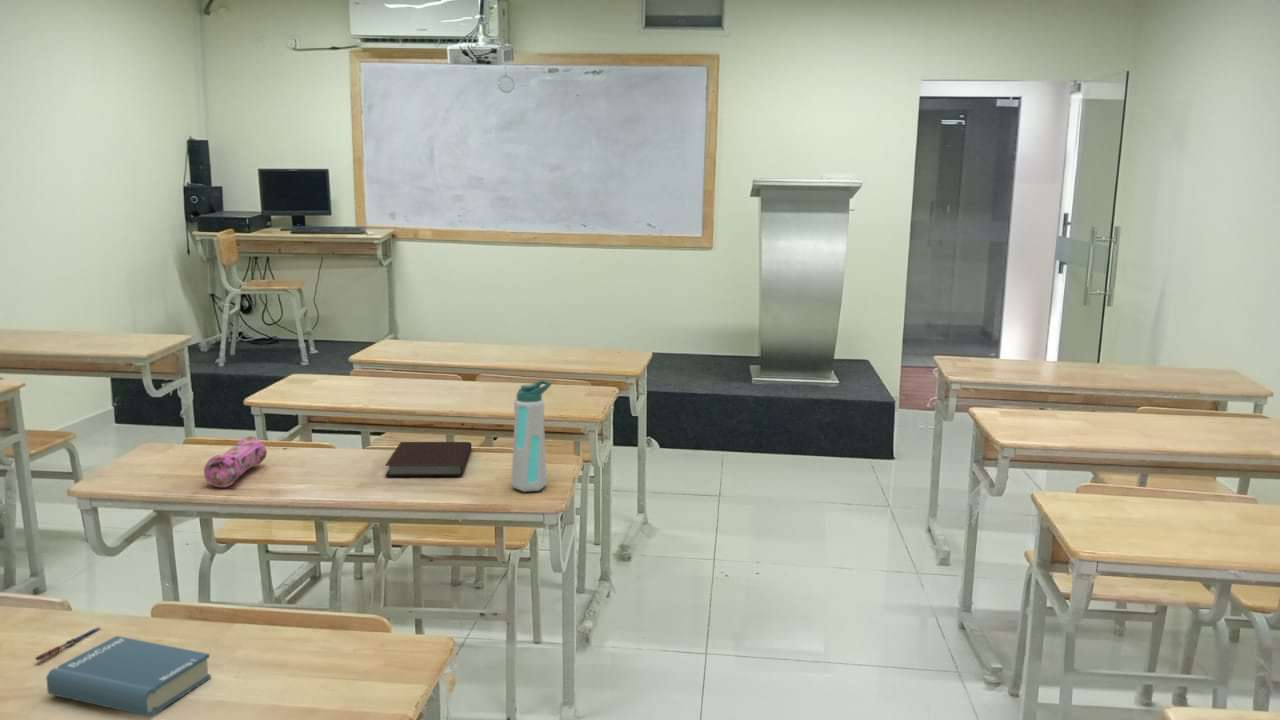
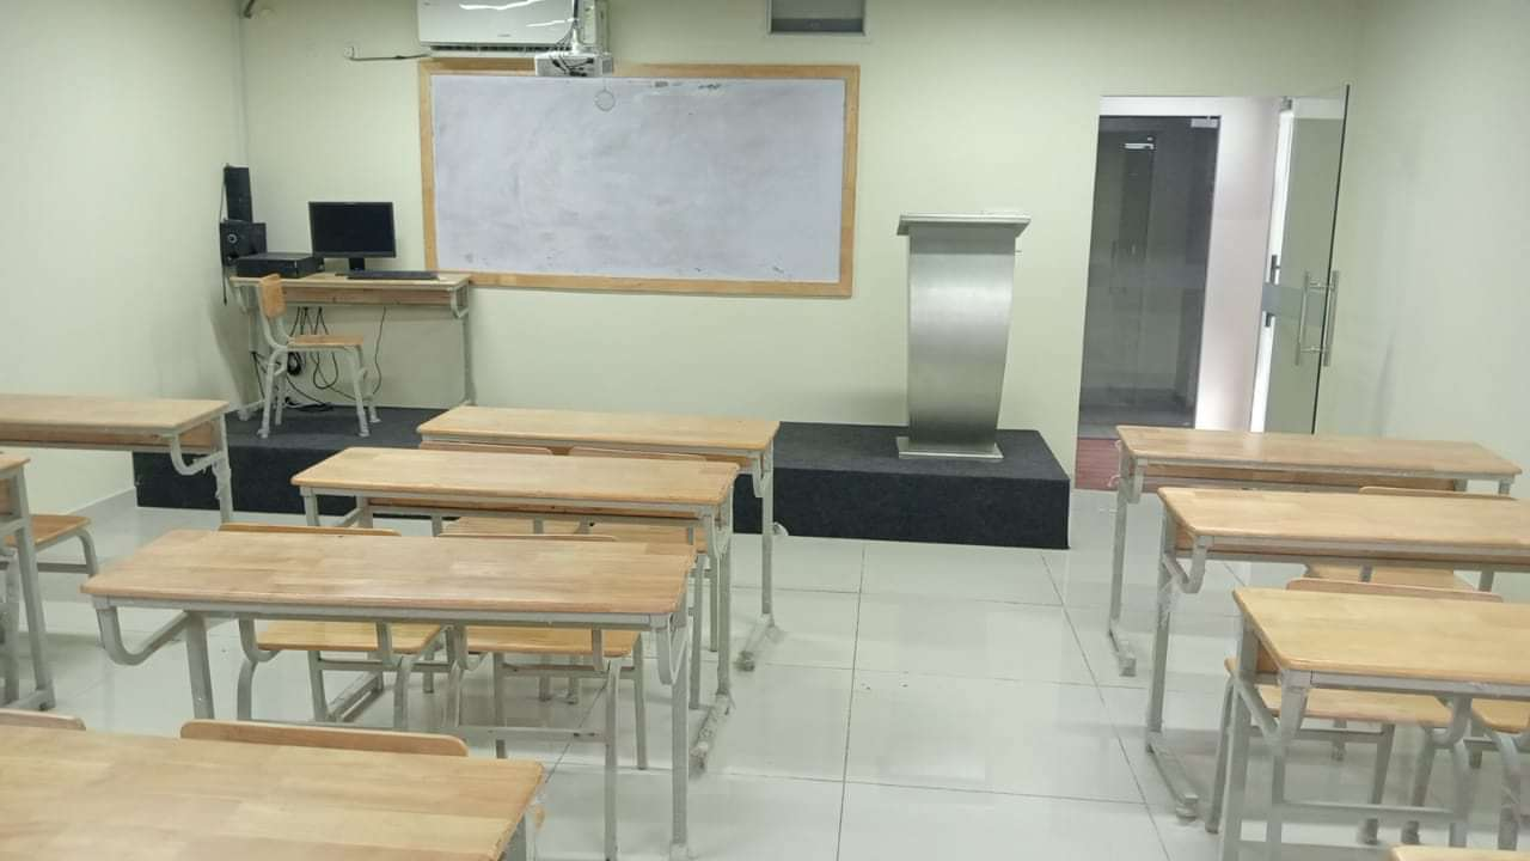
- water bottle [510,379,553,493]
- pen [34,626,101,662]
- hardback book [45,635,212,718]
- pencil case [203,435,268,488]
- notebook [384,441,472,477]
